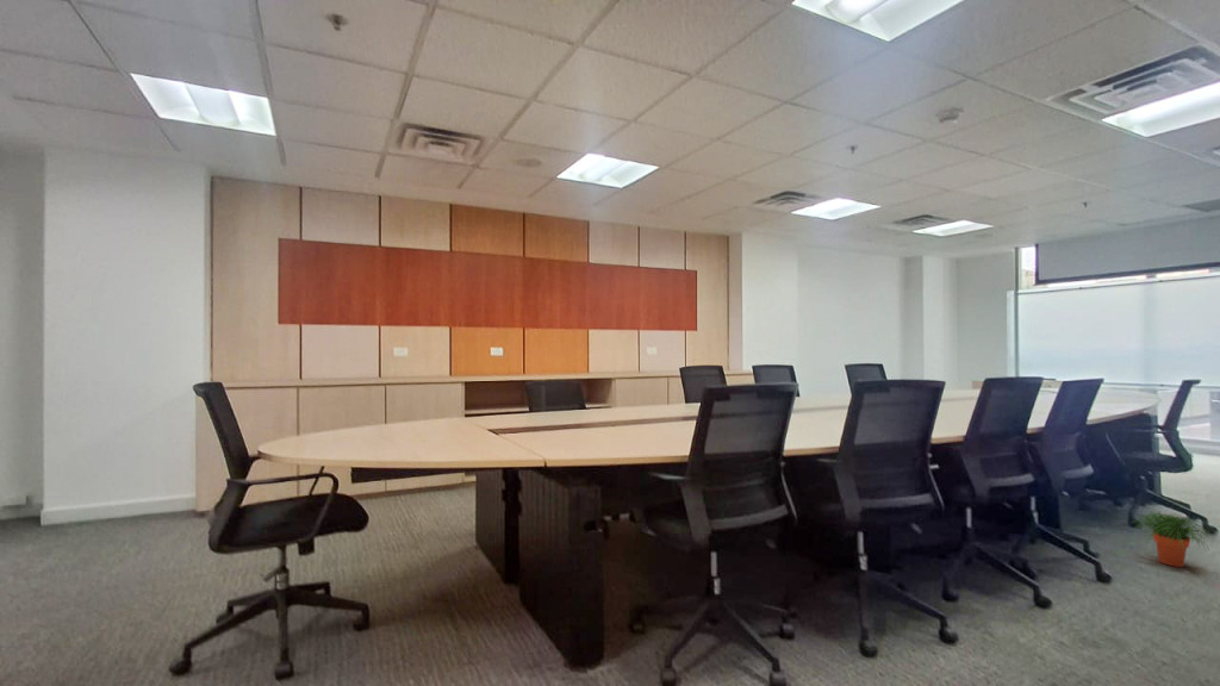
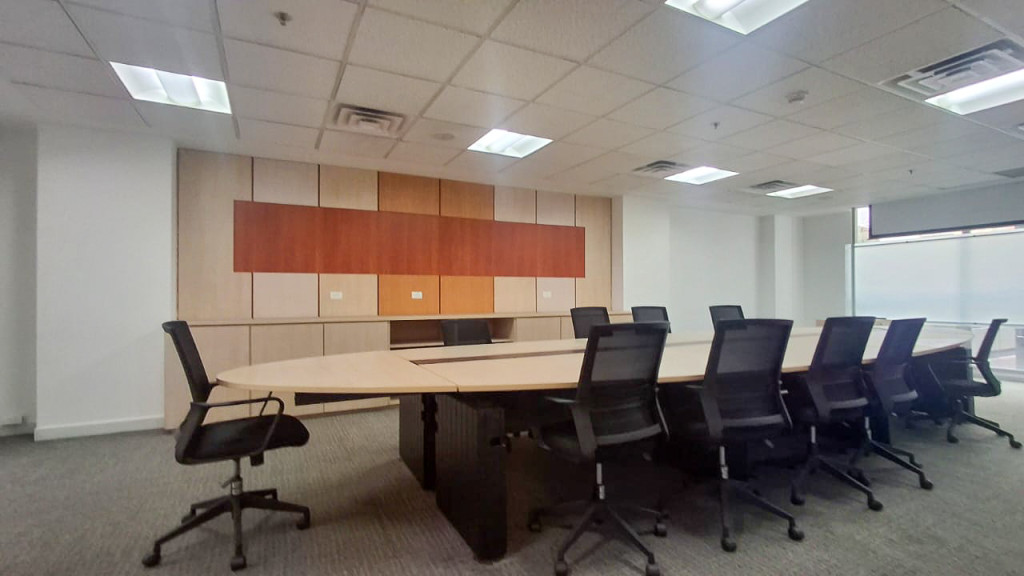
- potted plant [1131,510,1216,568]
